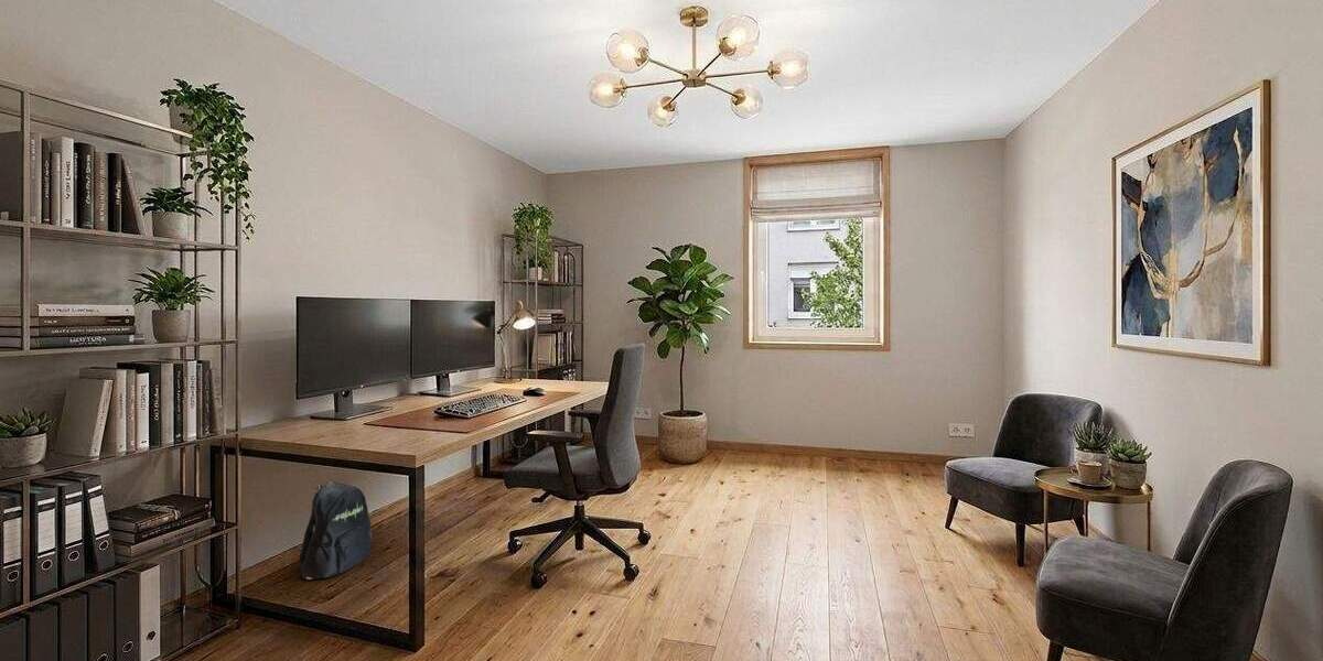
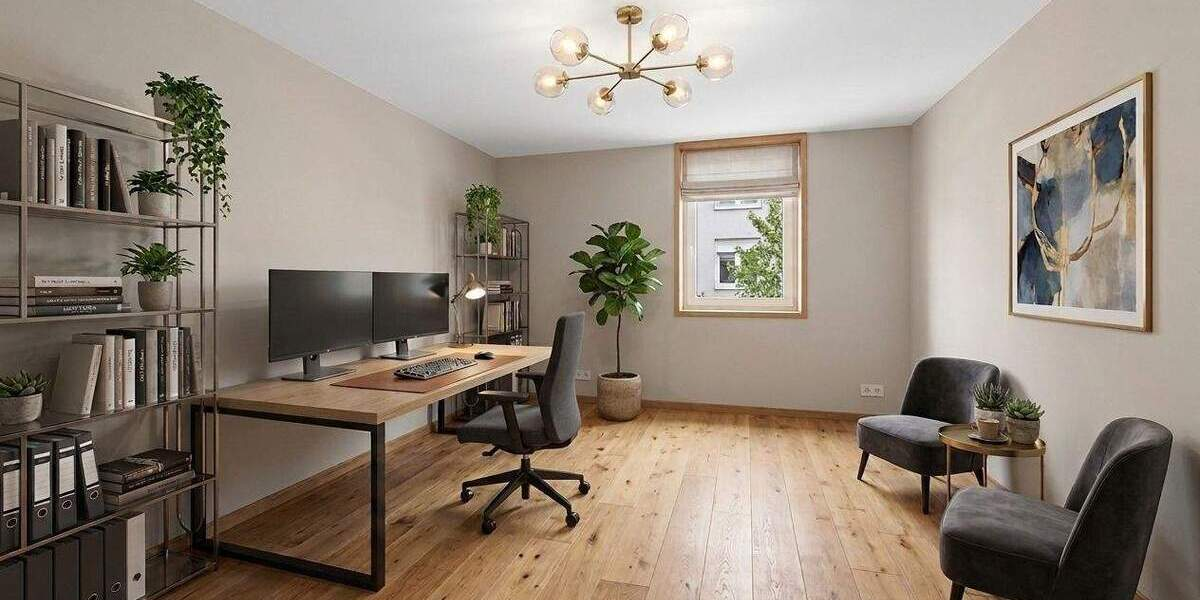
- backpack [299,479,373,581]
